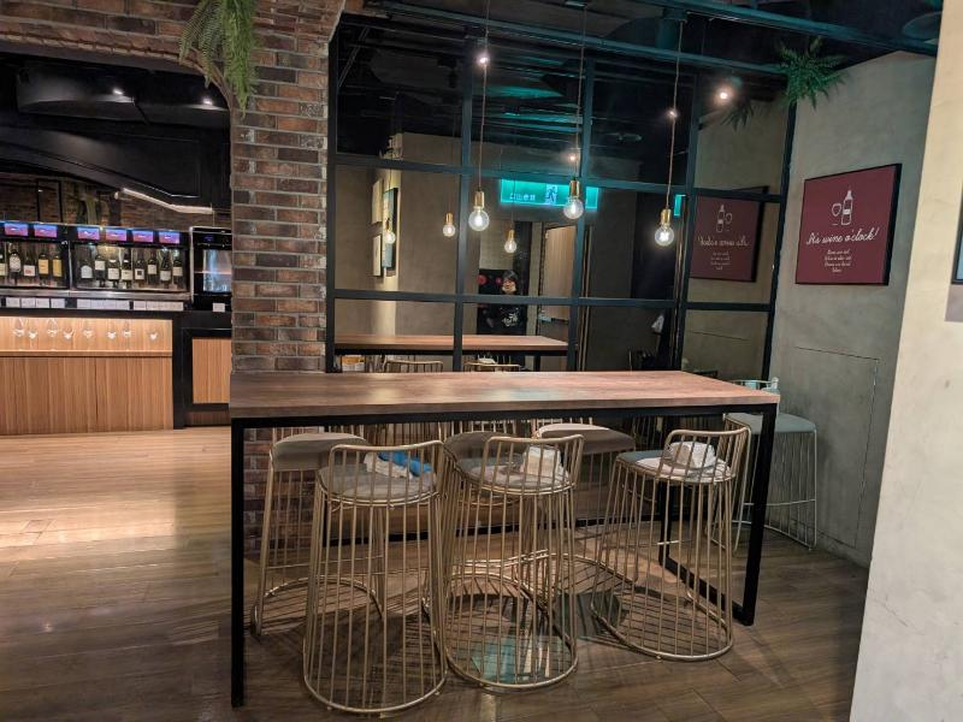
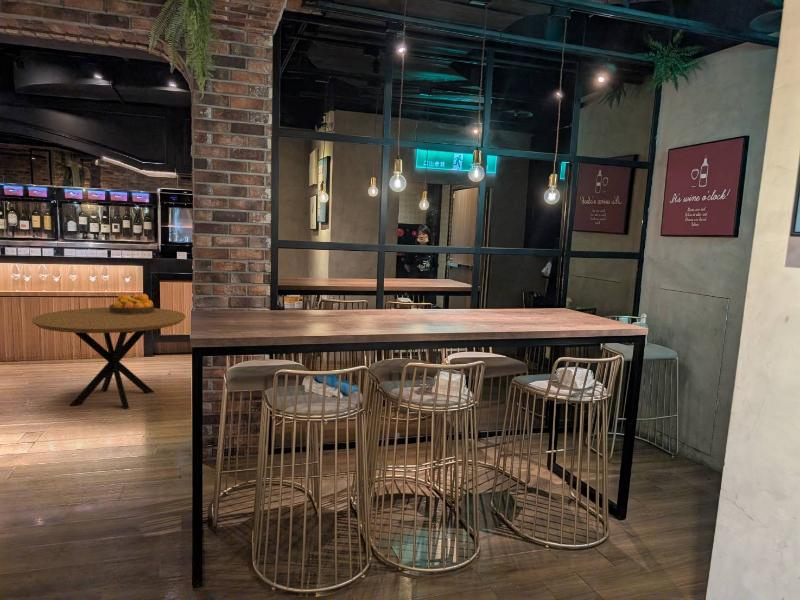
+ fruit bowl [109,293,155,314]
+ dining table [31,306,187,410]
